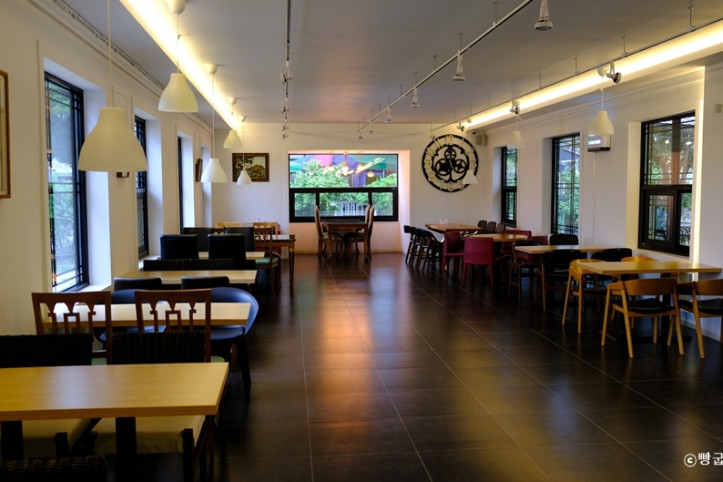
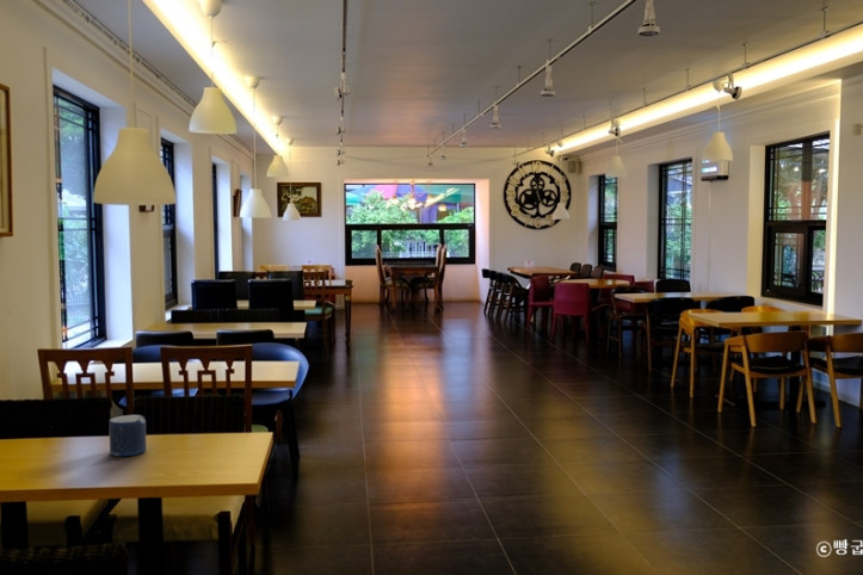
+ candle [107,414,148,457]
